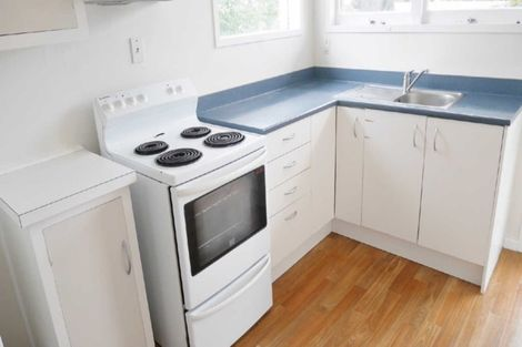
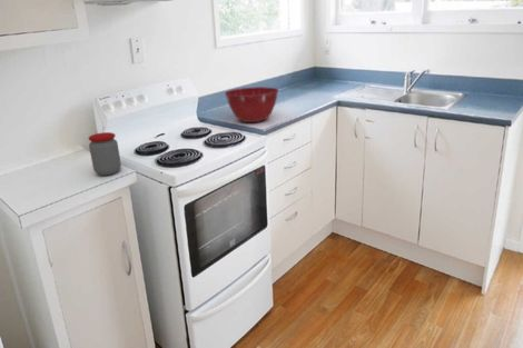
+ mixing bowl [224,86,280,123]
+ jar [88,131,122,177]
